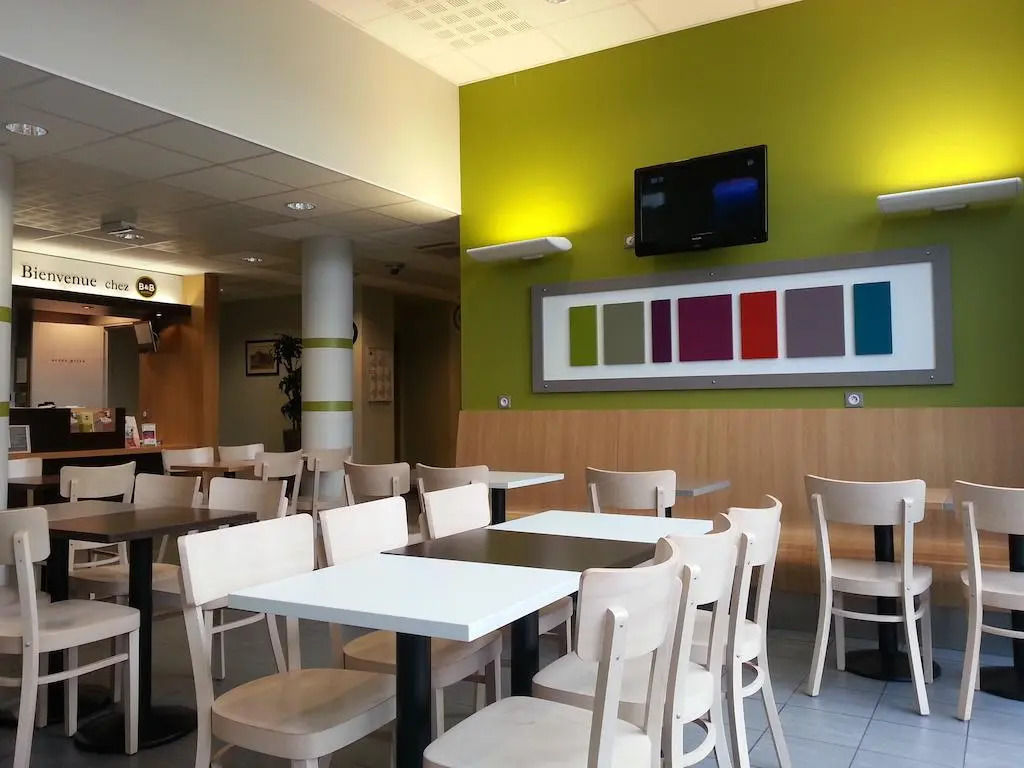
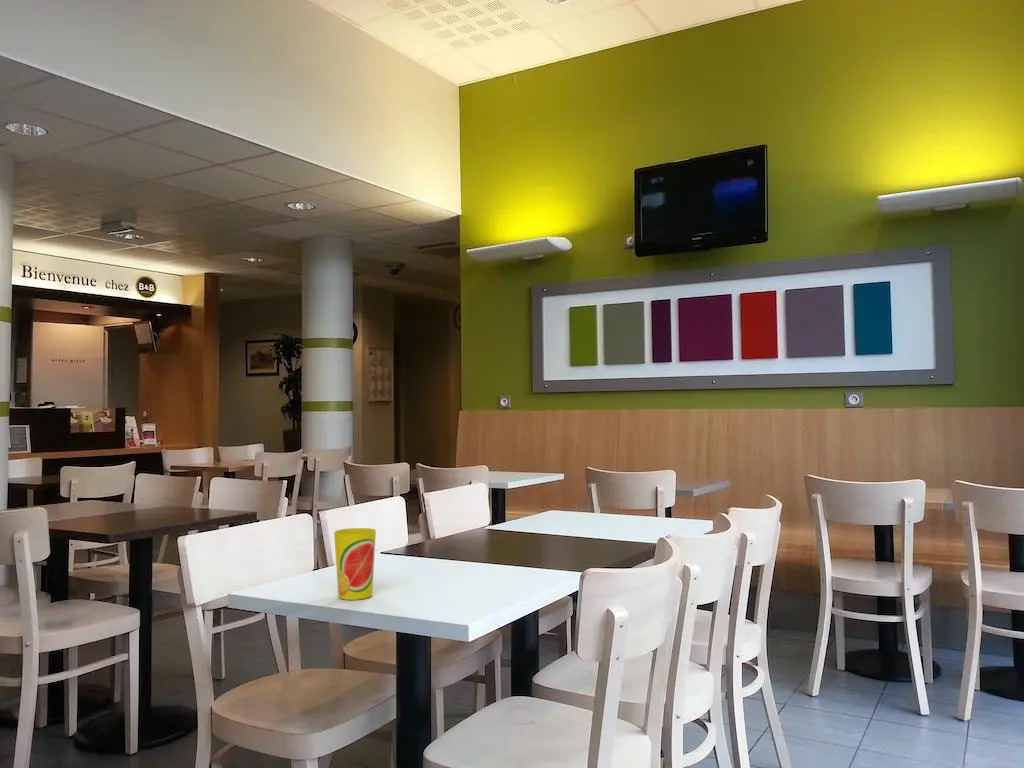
+ cup [333,527,377,601]
